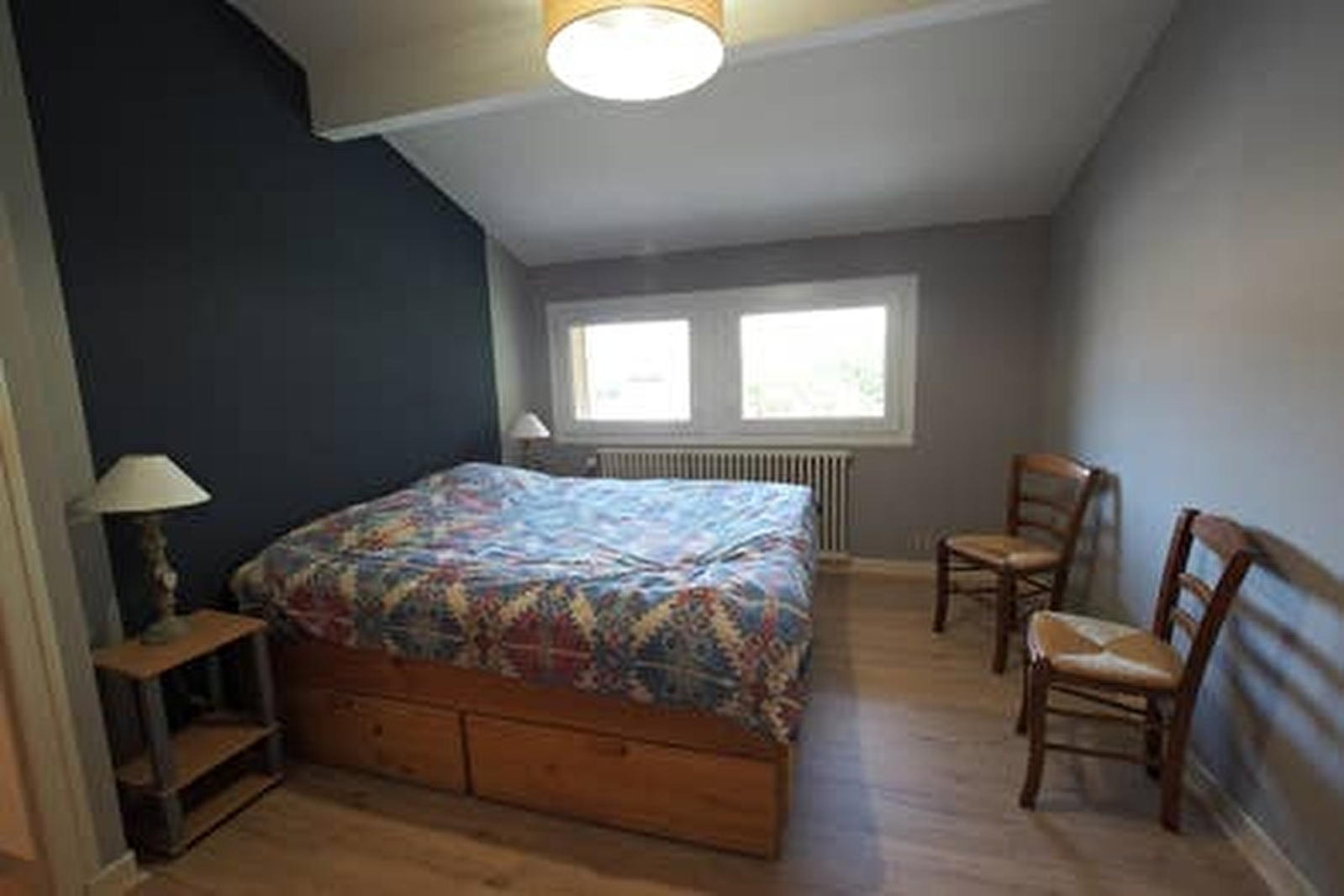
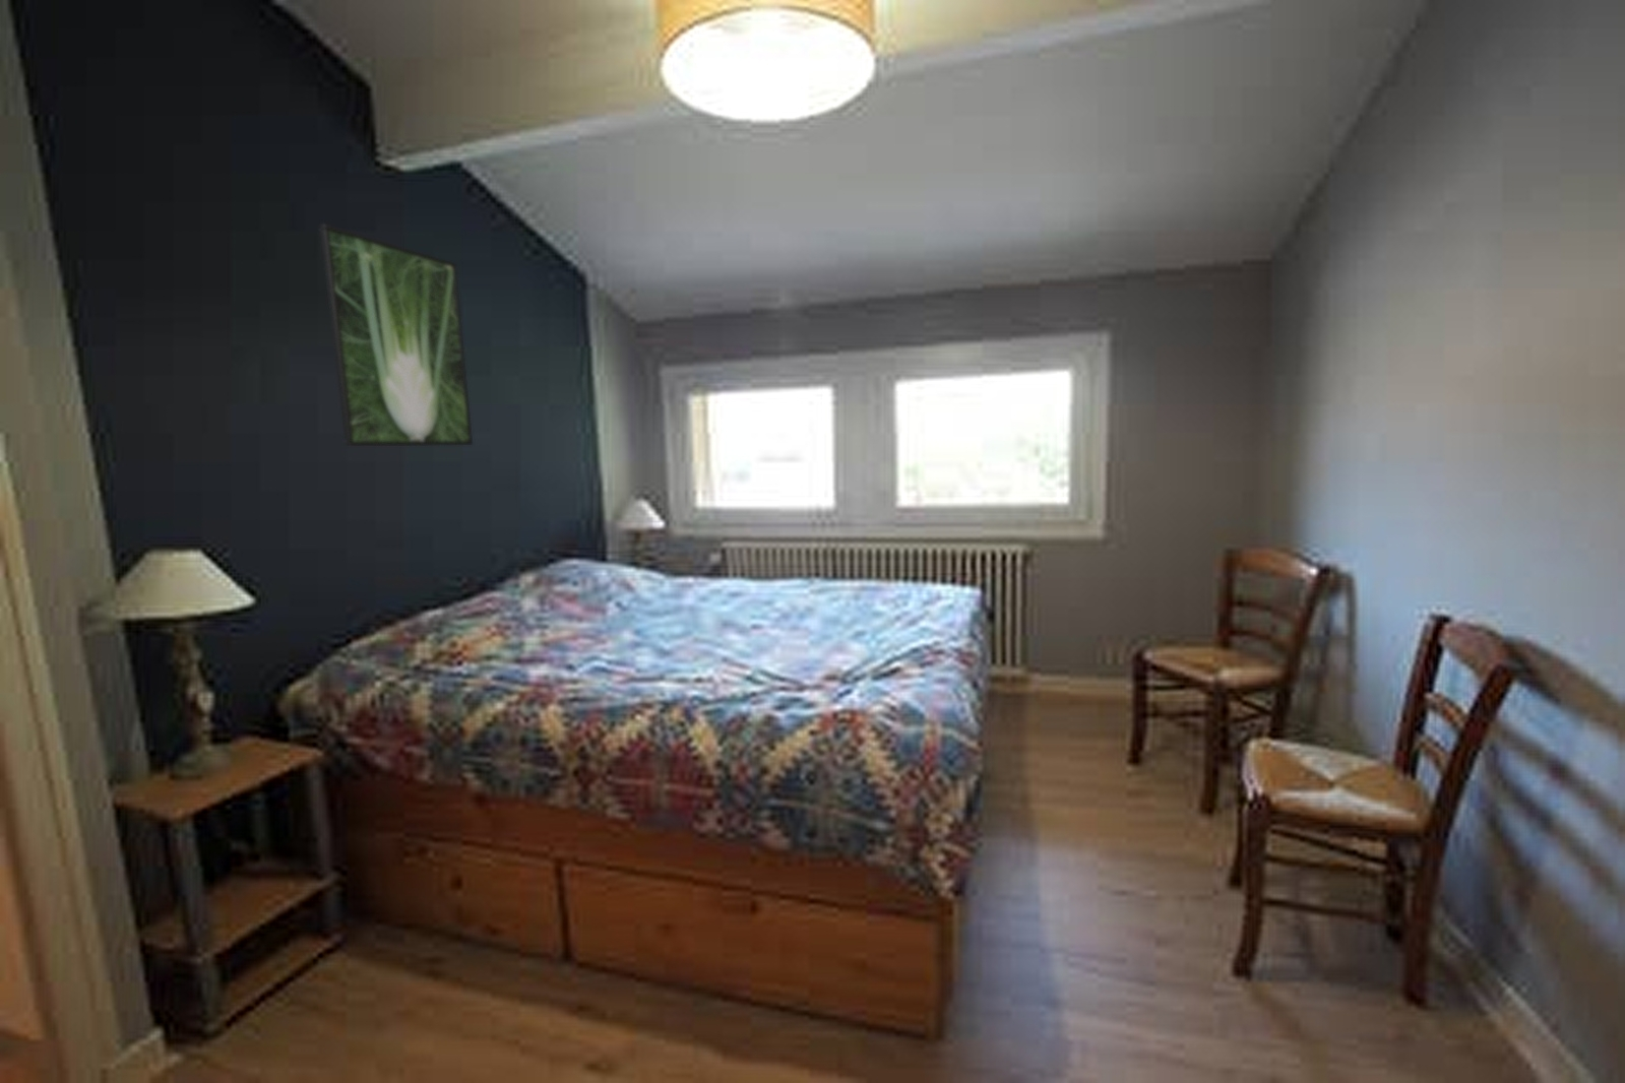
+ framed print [319,222,474,447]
